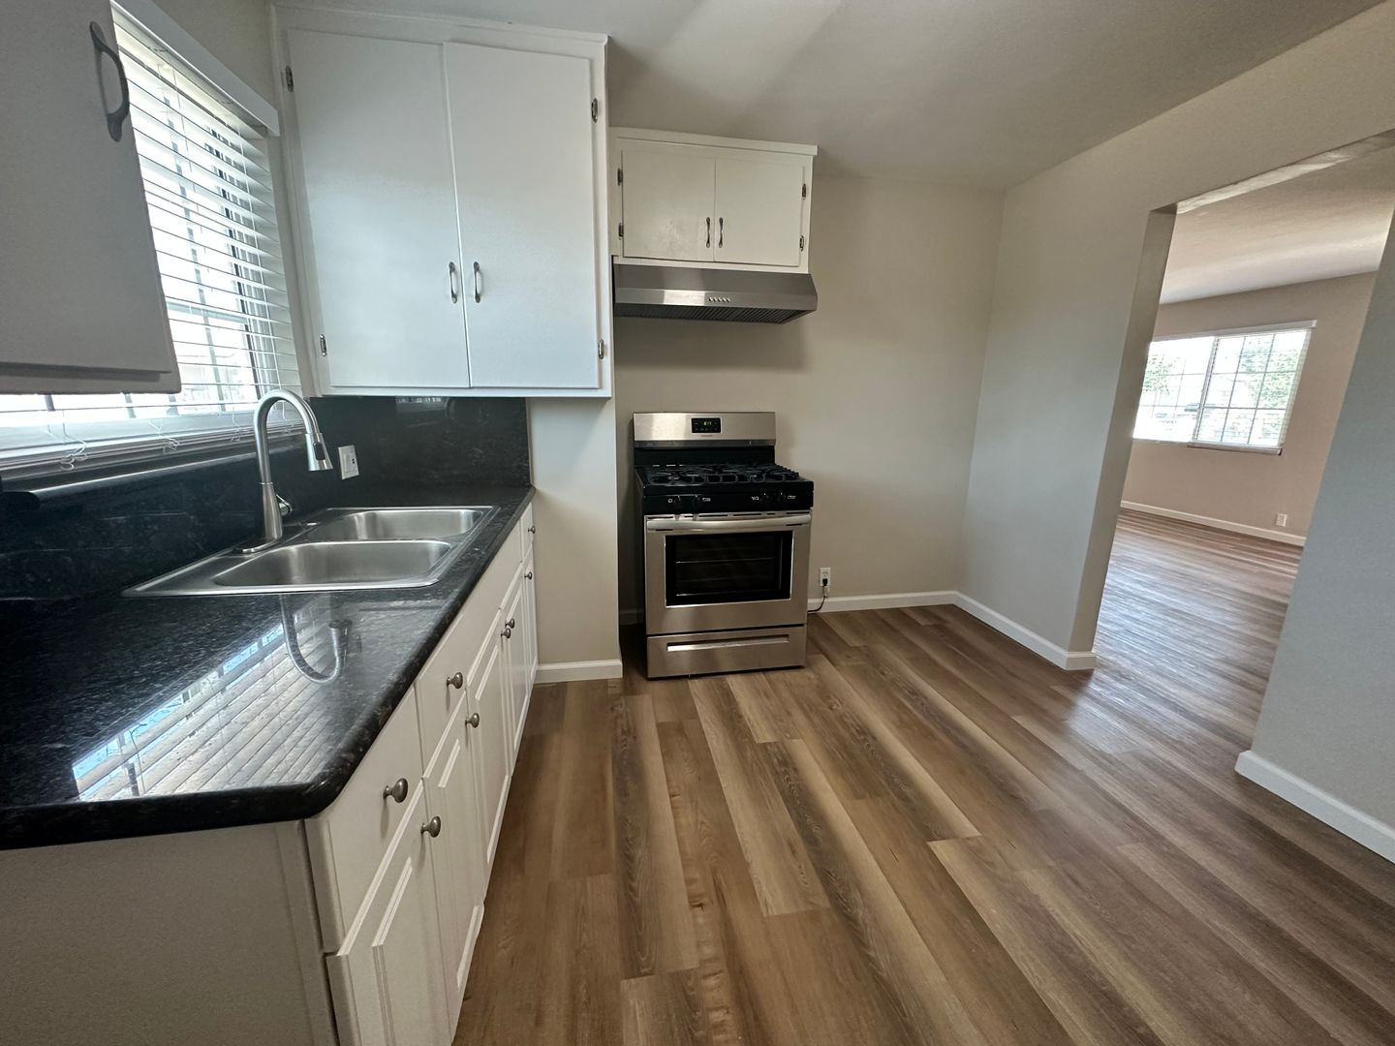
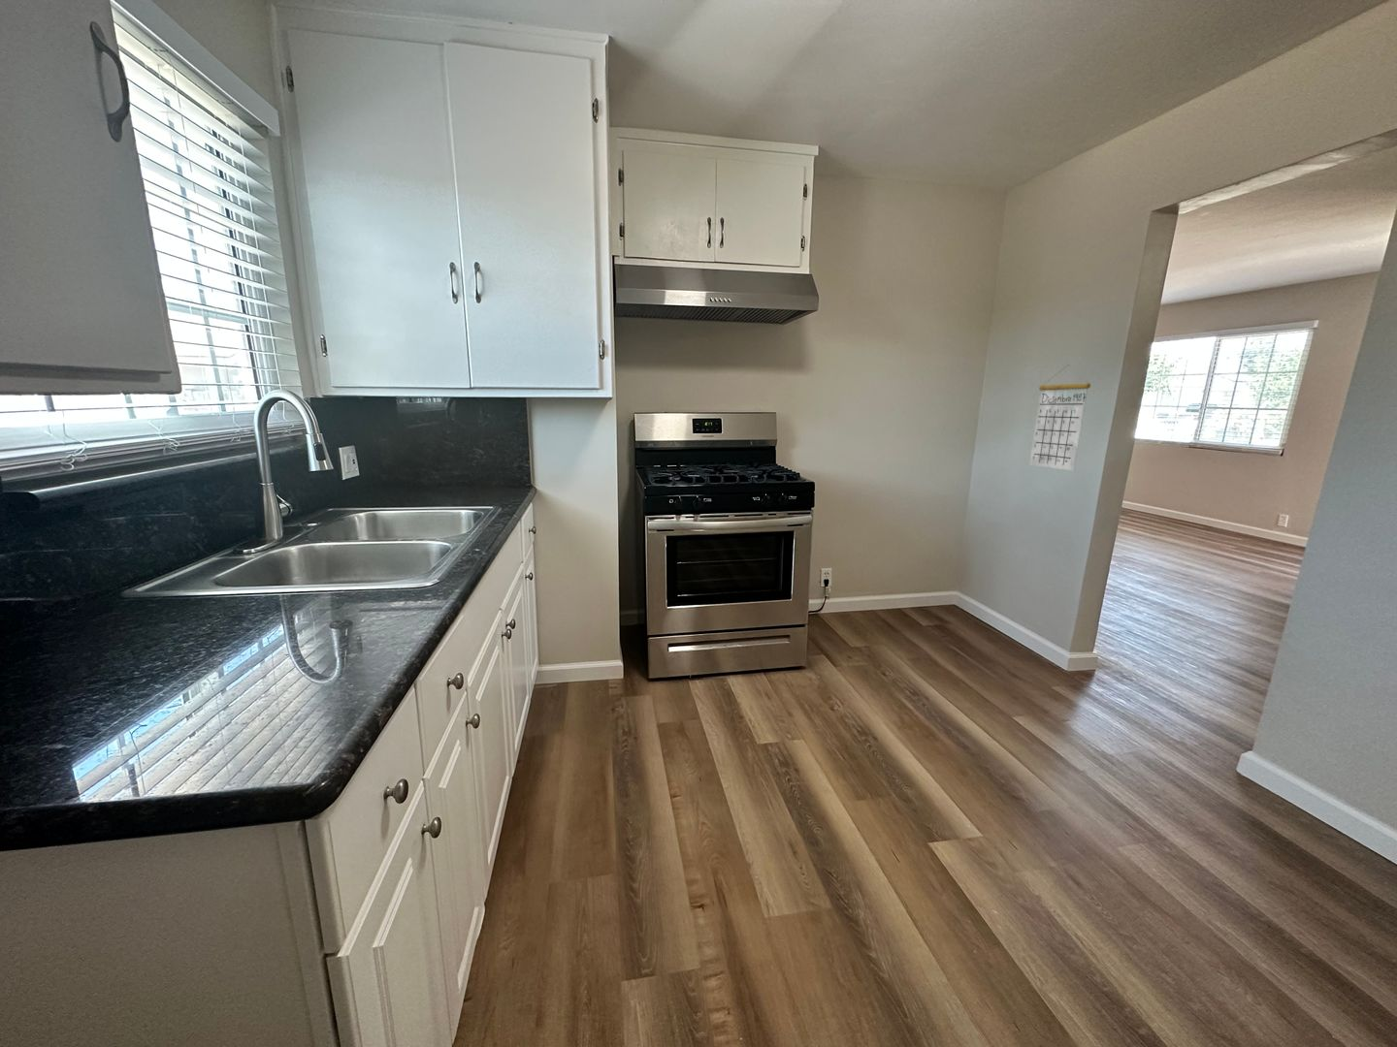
+ calendar [1028,364,1091,472]
